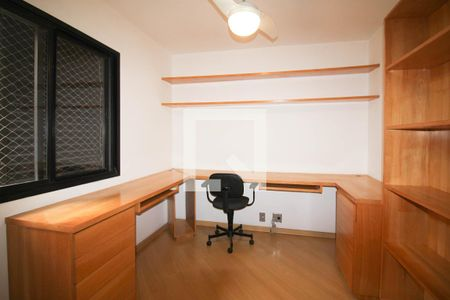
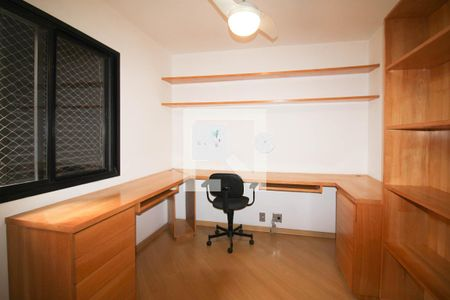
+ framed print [191,123,228,162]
+ wall clock [253,131,276,154]
